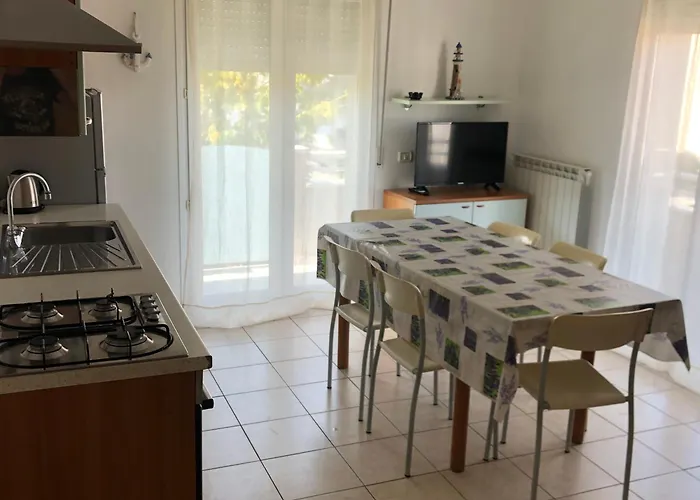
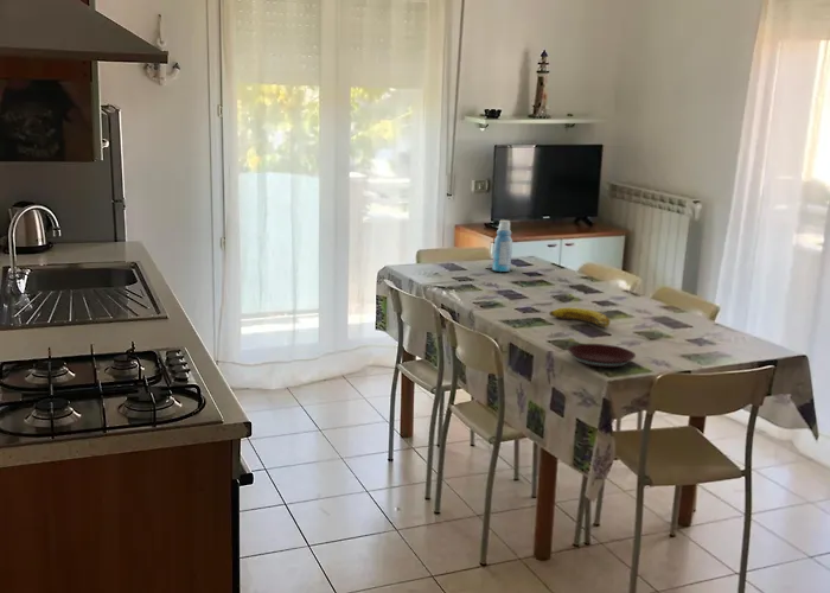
+ bottle [491,218,513,273]
+ banana [548,306,612,329]
+ plate [567,343,637,369]
